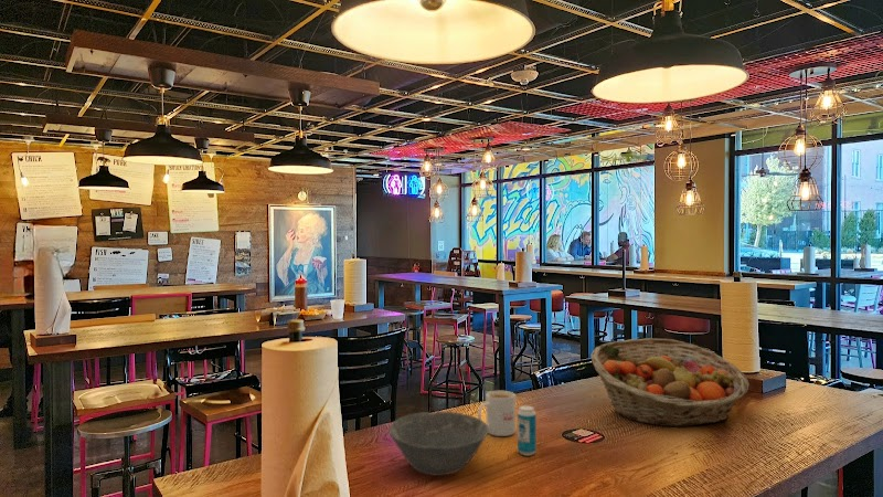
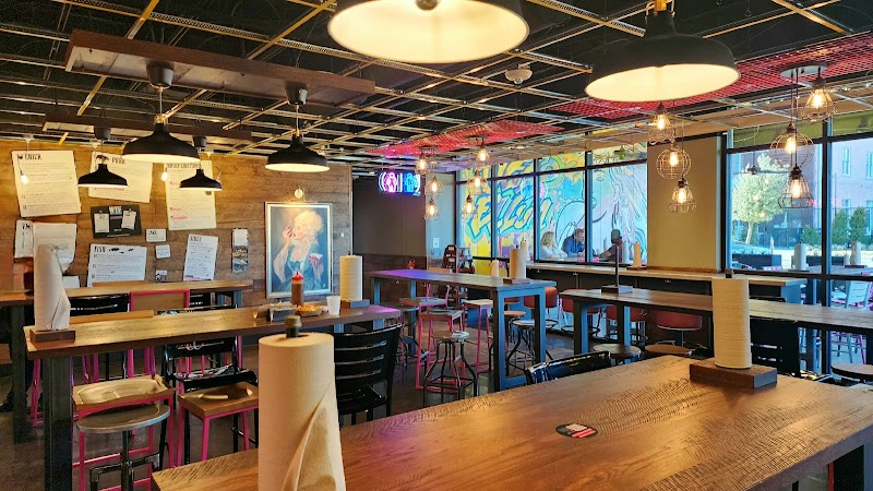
- fruit basket [589,337,751,429]
- beverage can [517,404,538,457]
- bowl [387,410,489,477]
- mug [477,390,517,437]
